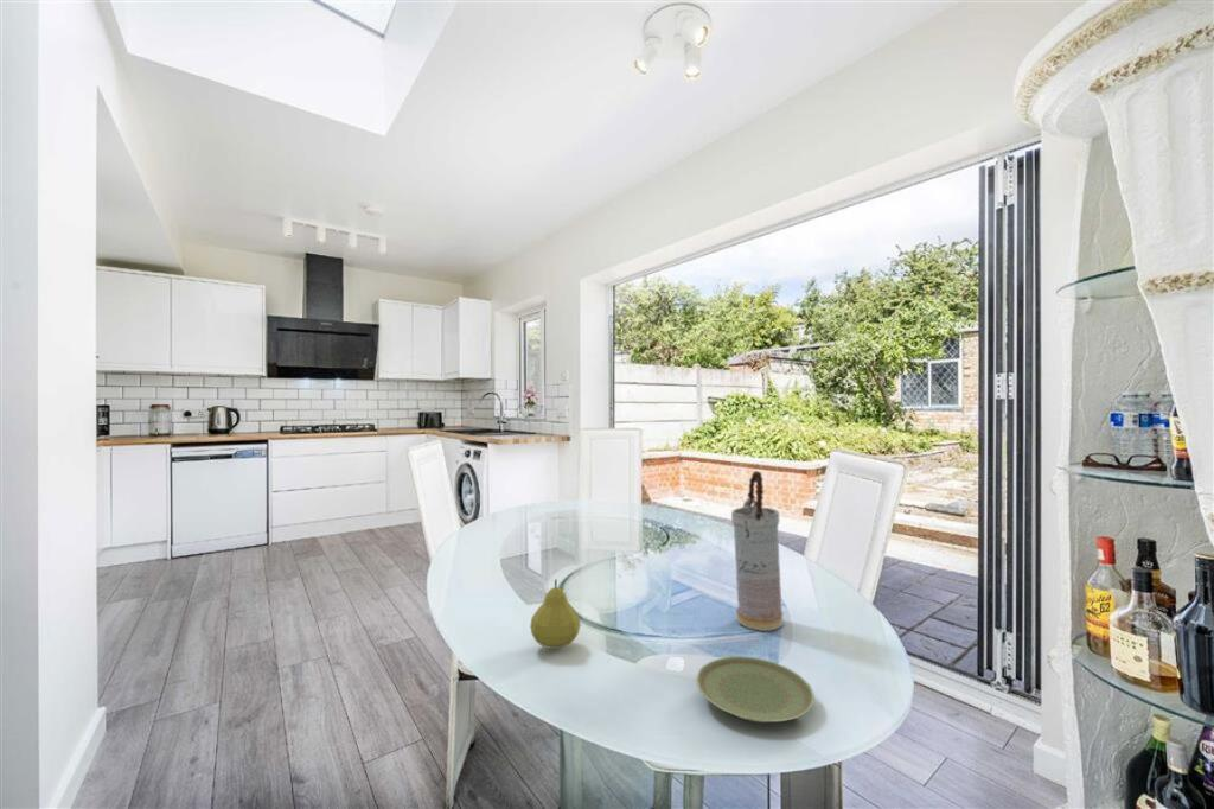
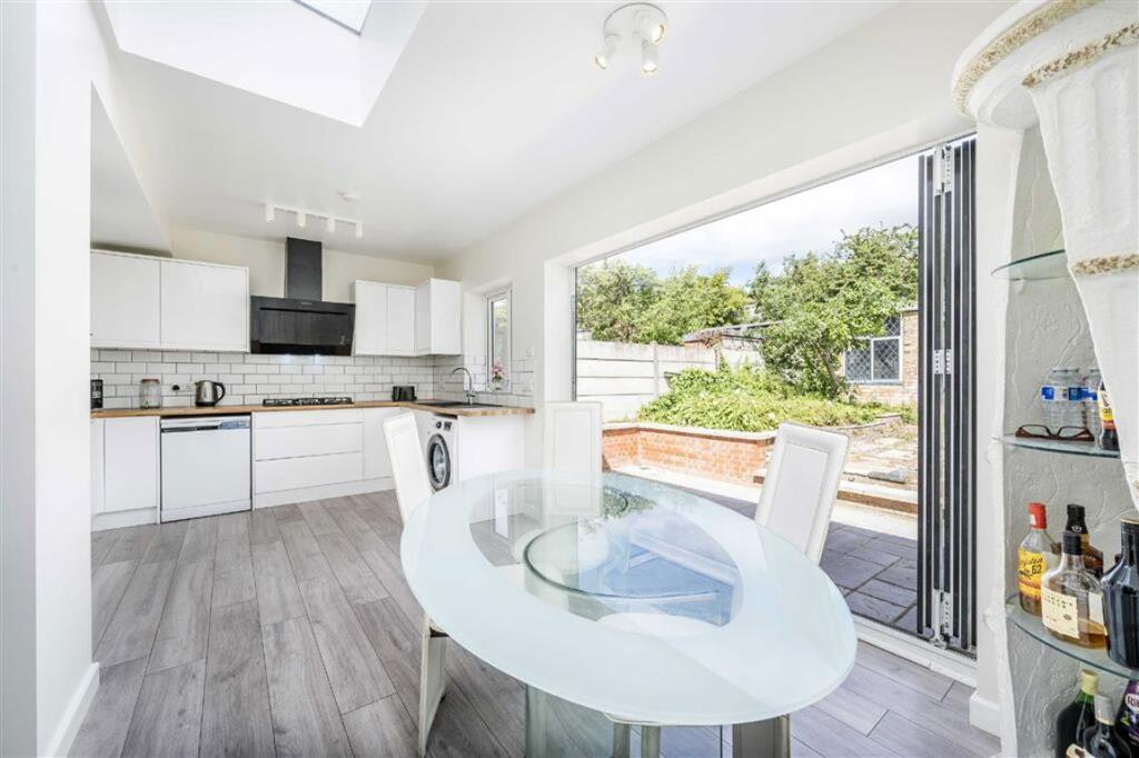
- vase [730,470,785,632]
- plate [695,655,816,724]
- fruit [529,578,581,650]
